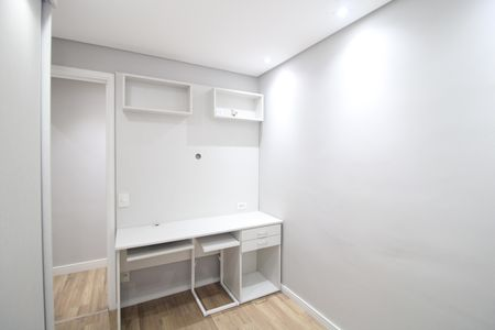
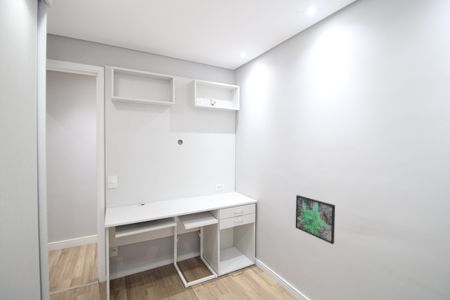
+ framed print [295,194,336,245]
